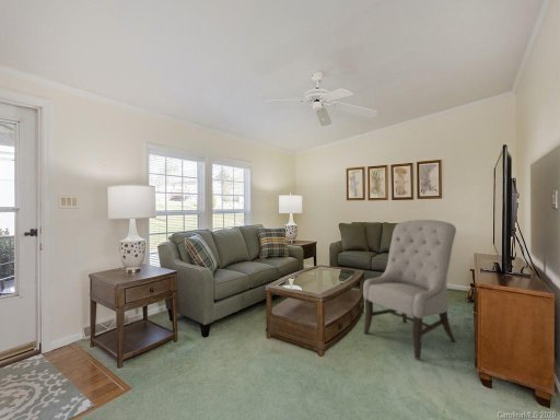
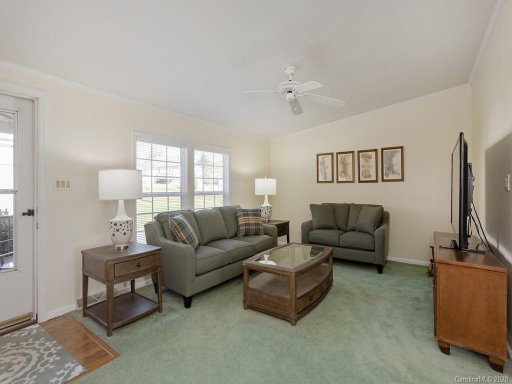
- chair [362,219,457,361]
